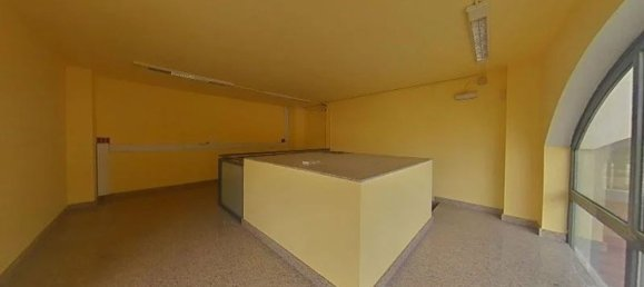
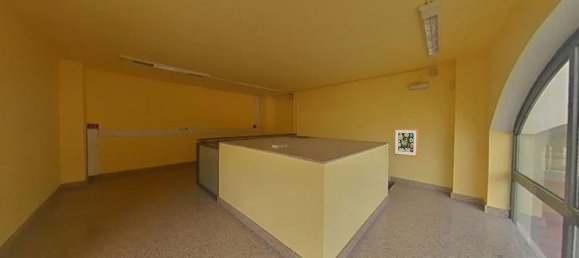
+ wall art [393,128,419,158]
